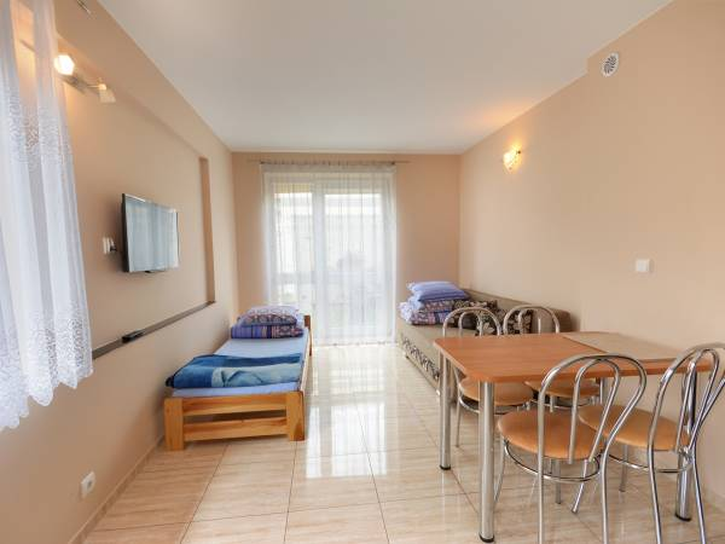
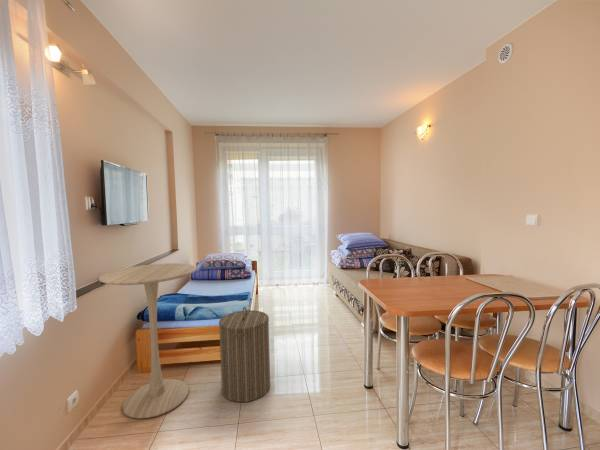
+ pedestal table [98,262,197,420]
+ laundry hamper [218,306,271,403]
